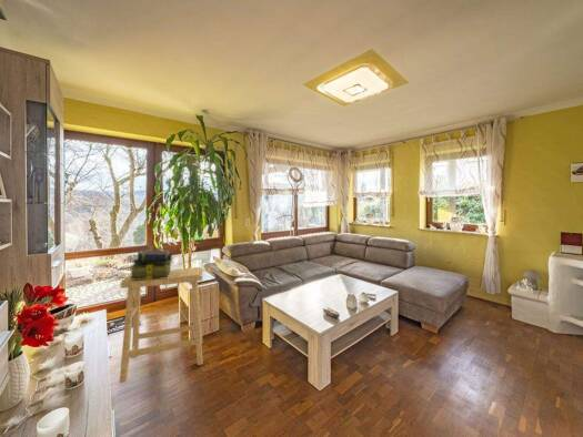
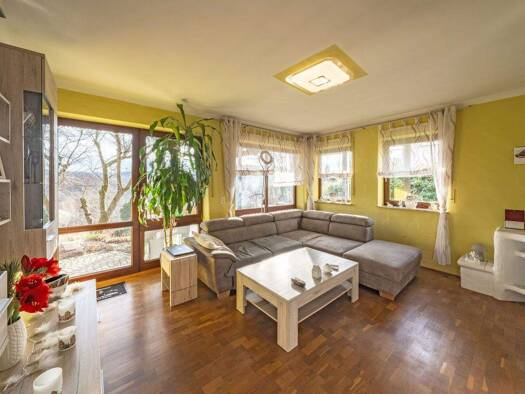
- stool [119,266,204,384]
- stack of books [129,250,174,280]
